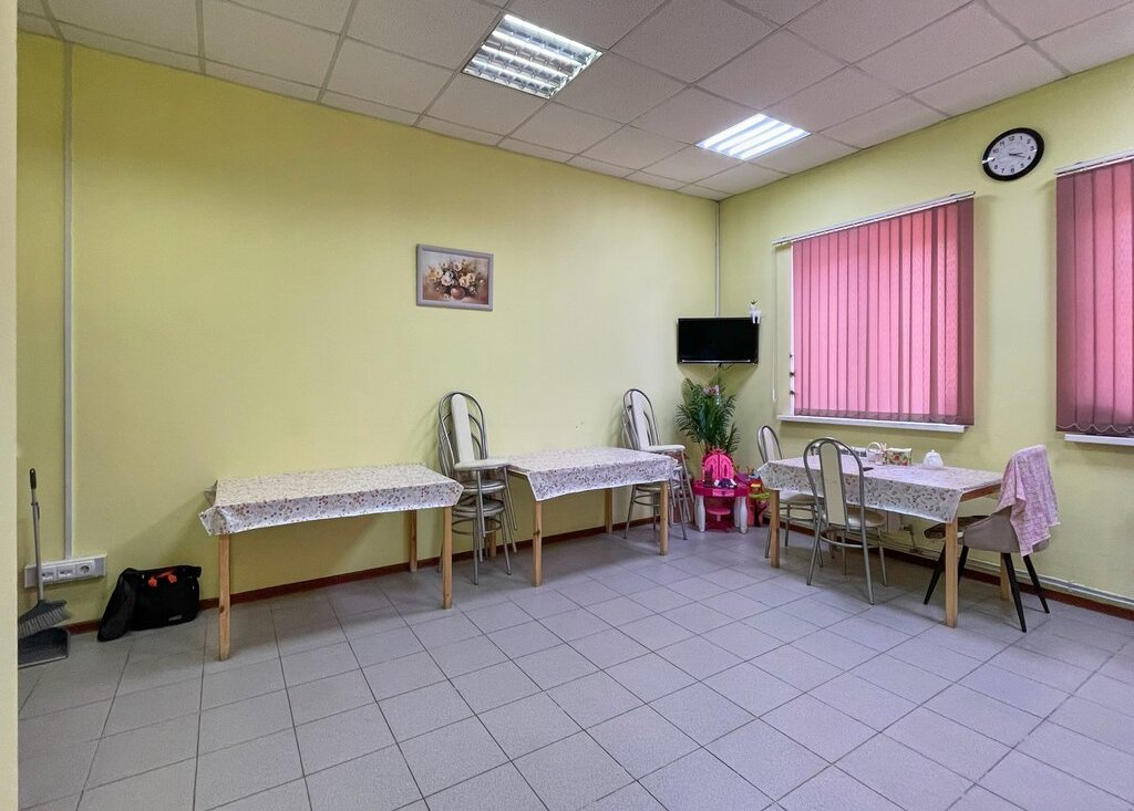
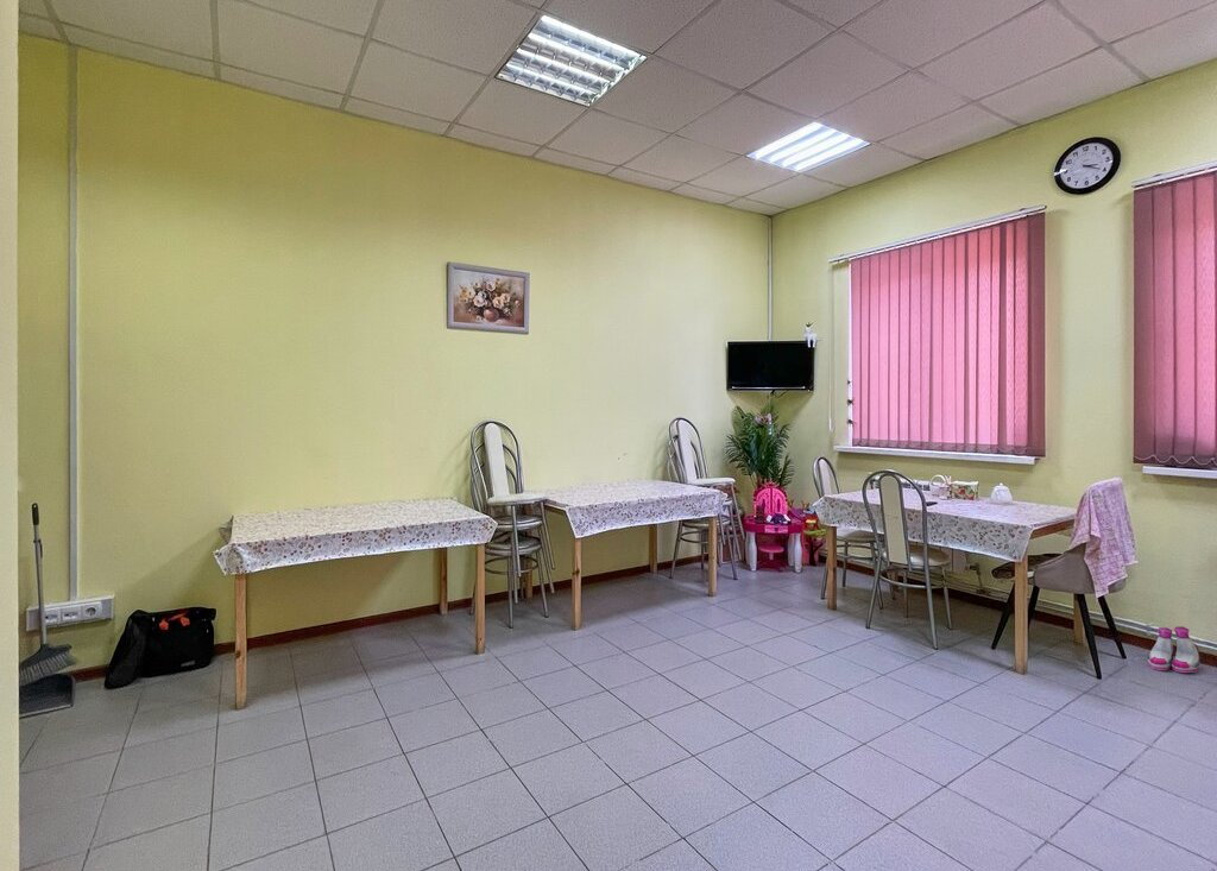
+ boots [1146,625,1202,674]
